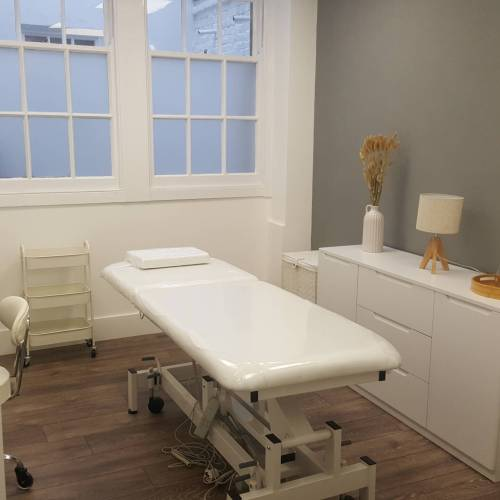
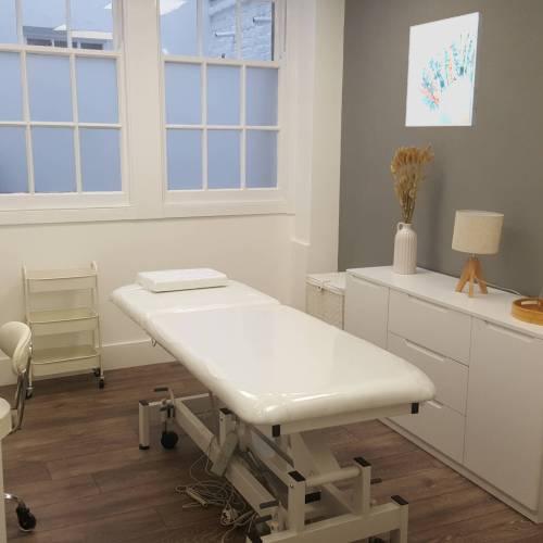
+ wall art [405,11,484,127]
